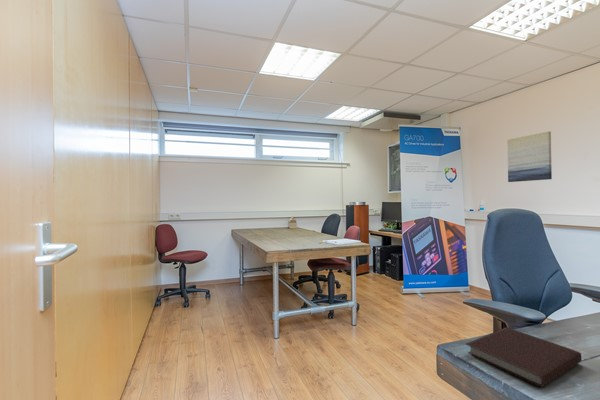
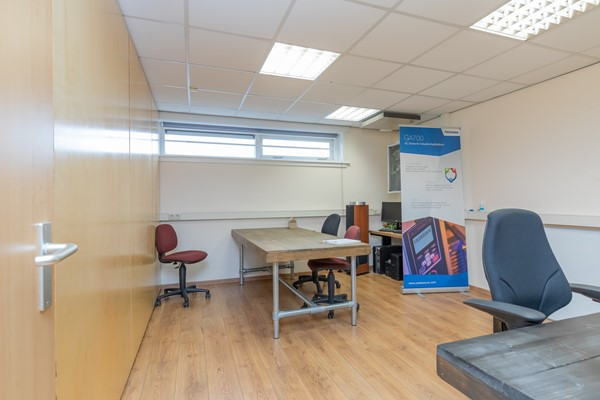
- wall art [506,130,553,183]
- notebook [465,326,582,388]
